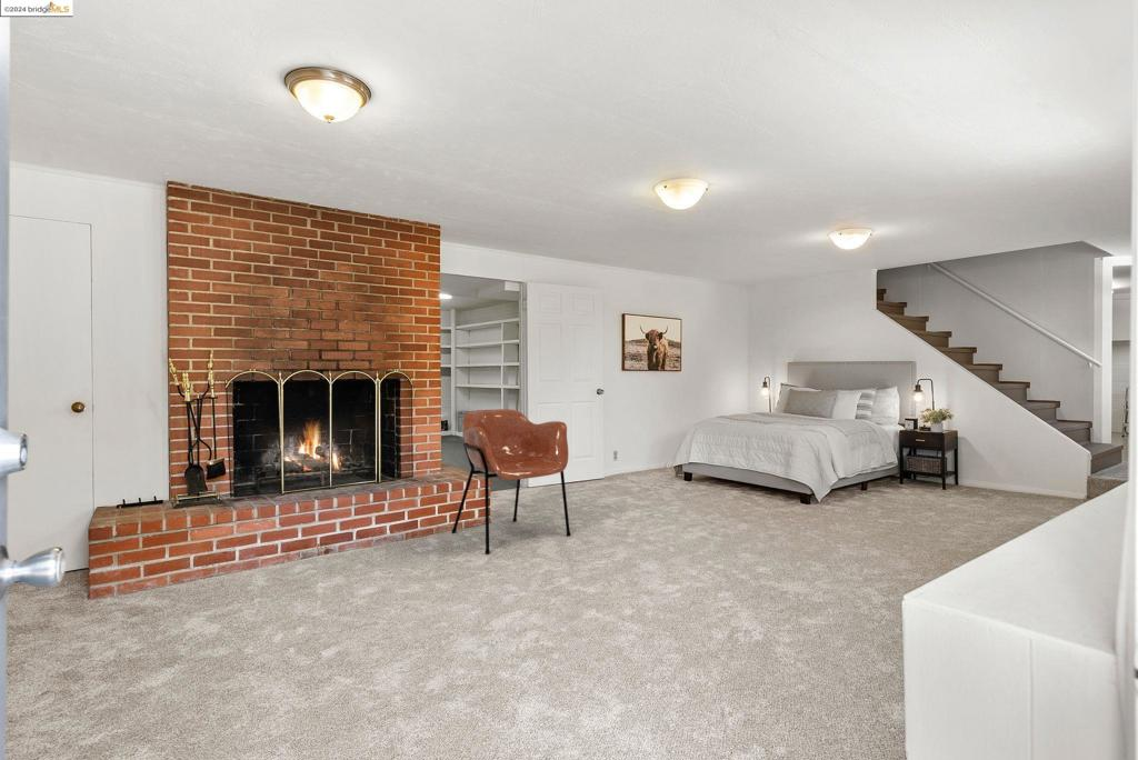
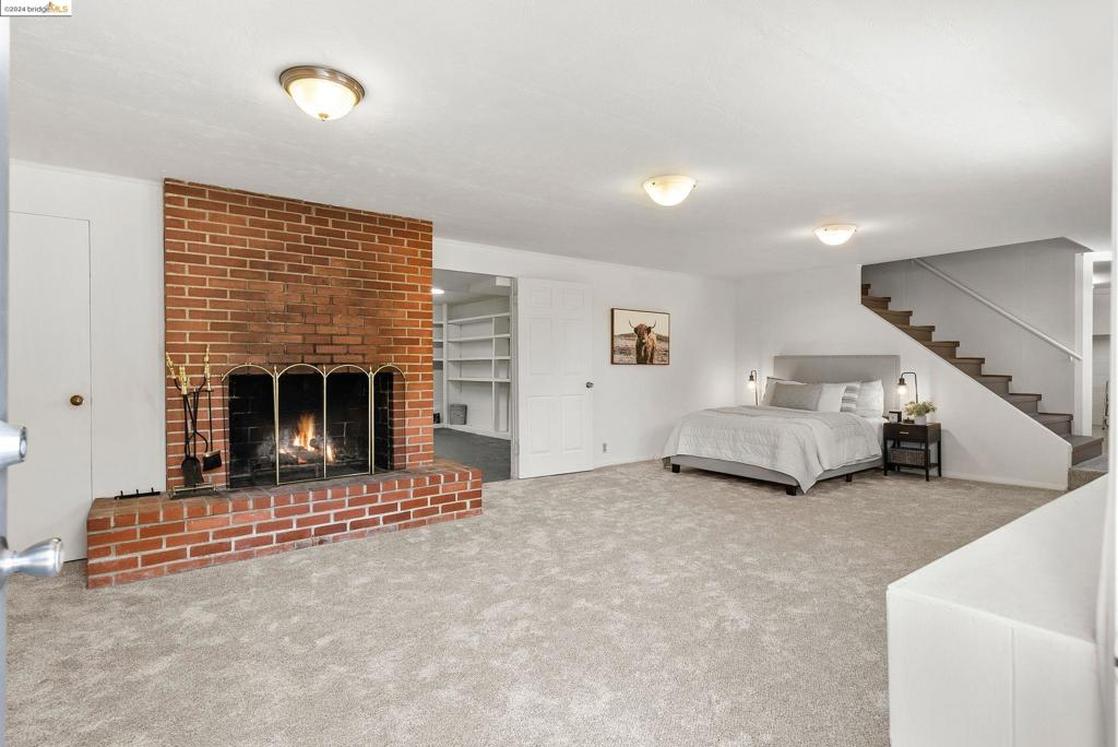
- armchair [450,408,571,556]
